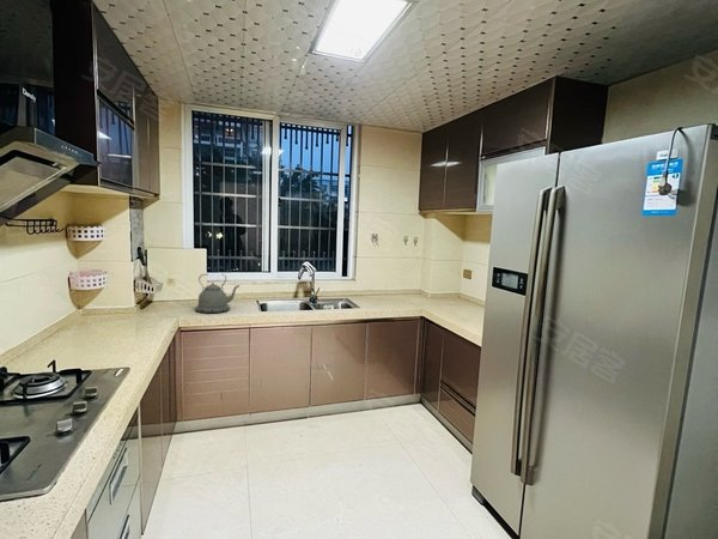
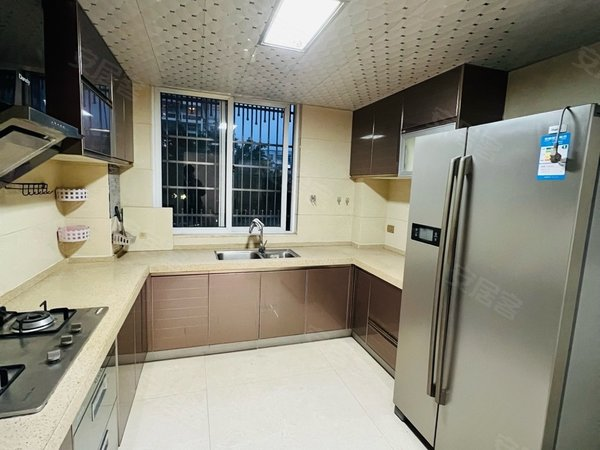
- kettle [194,273,241,314]
